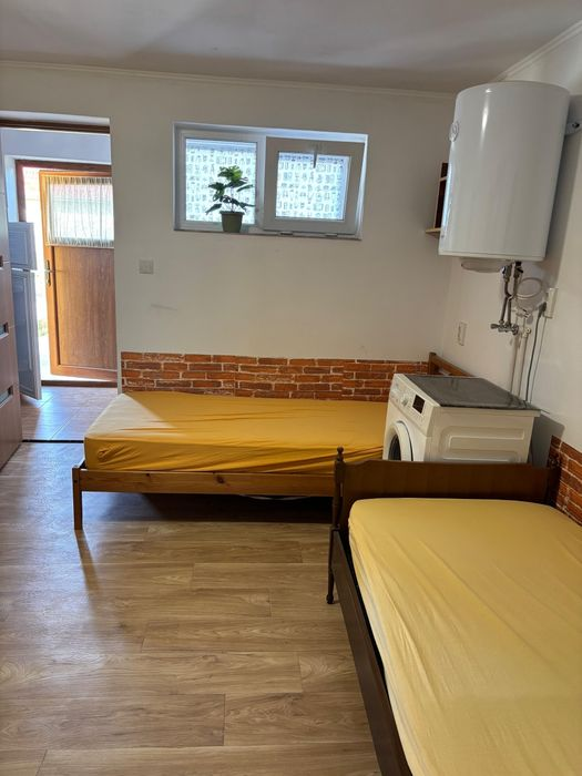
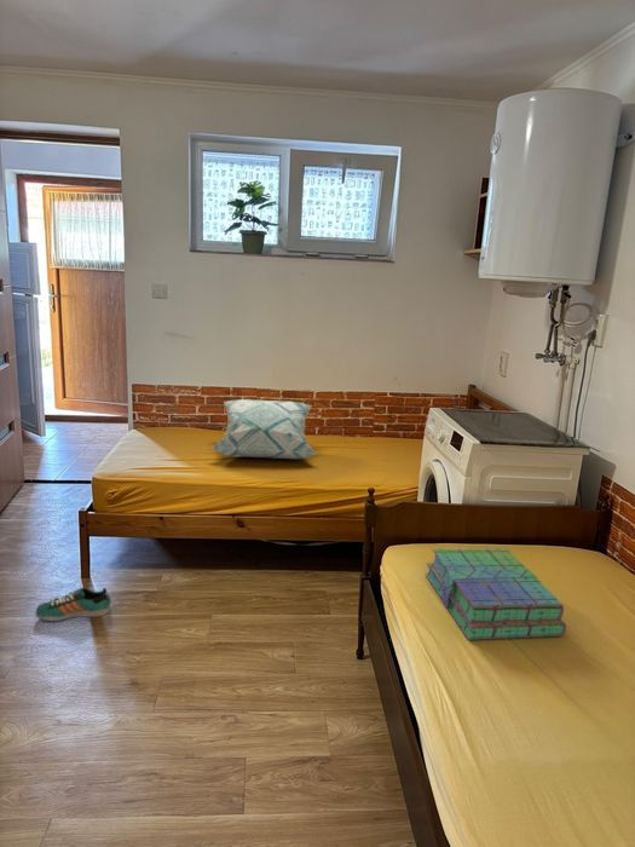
+ decorative pillow [210,398,317,460]
+ sneaker [35,587,111,622]
+ stack of books [425,547,567,641]
